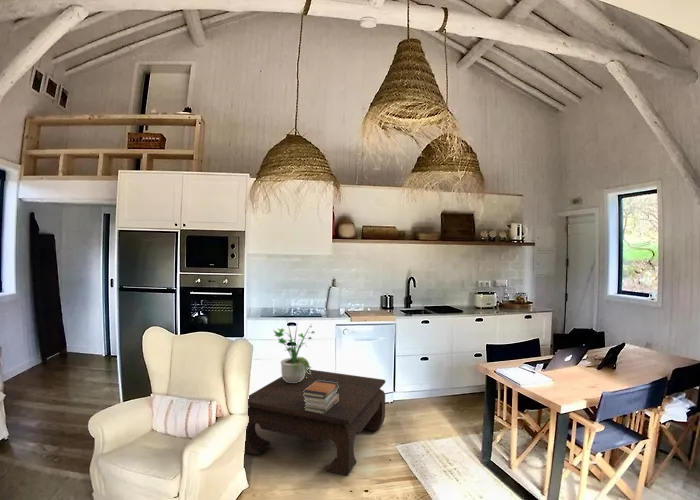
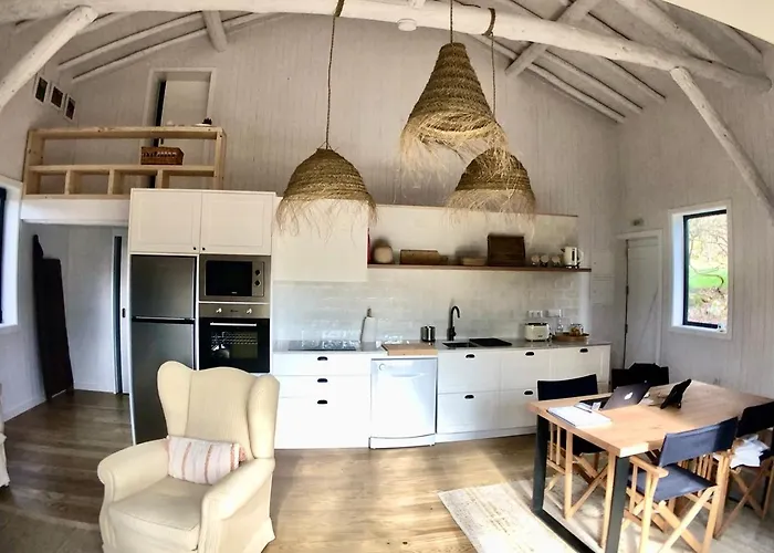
- coffee table [244,369,386,477]
- potted plant [273,314,315,383]
- book stack [303,380,339,414]
